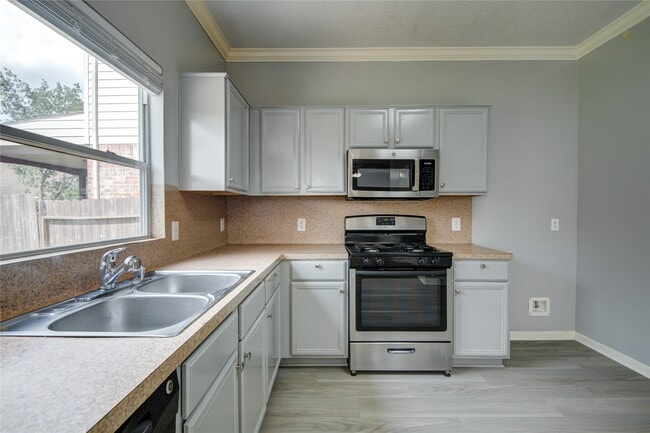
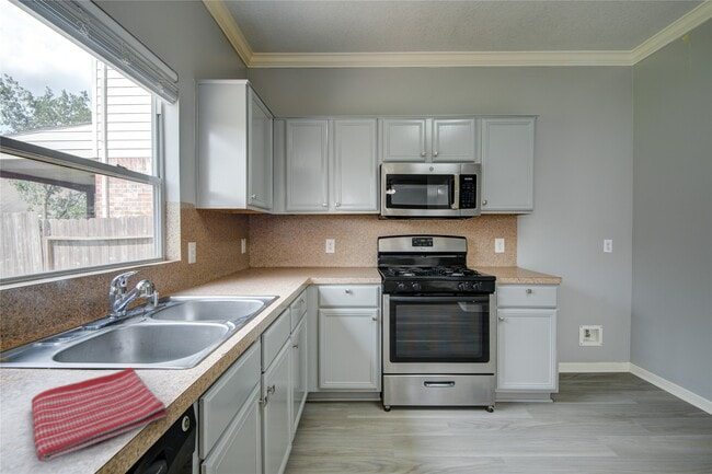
+ dish towel [31,367,168,463]
